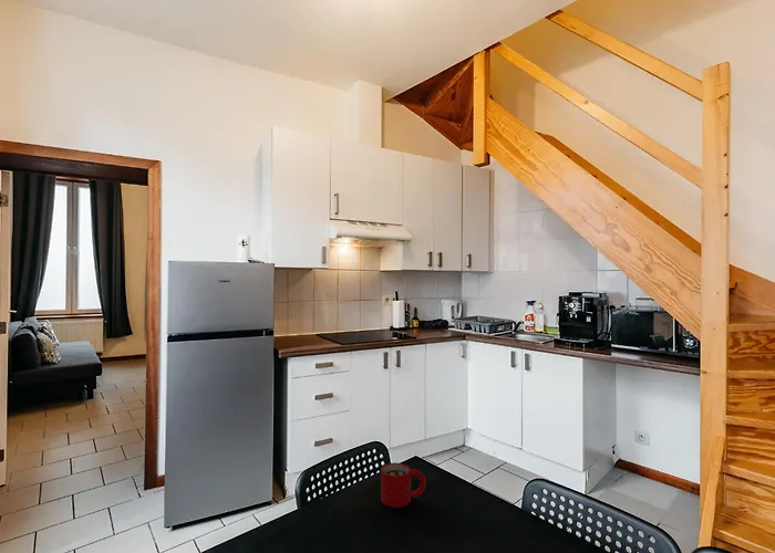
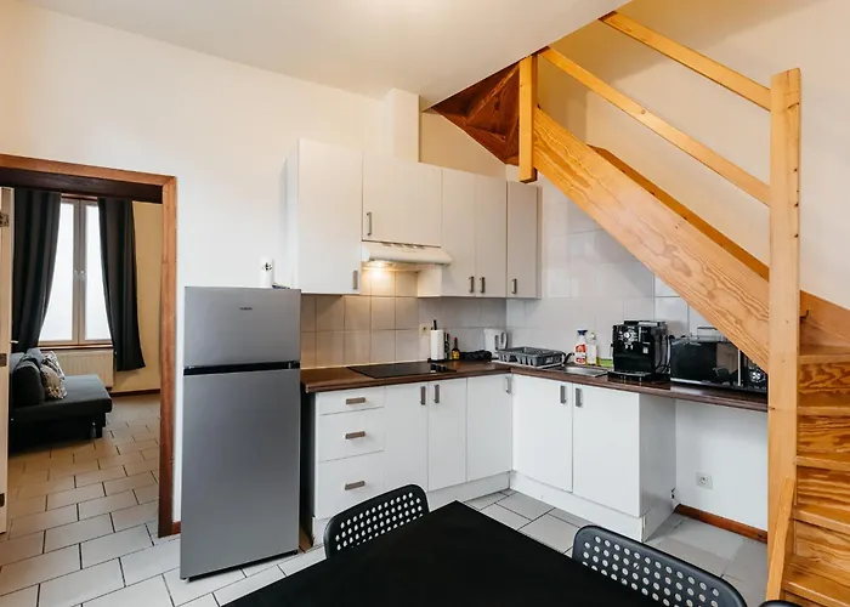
- mug [380,461,427,509]
